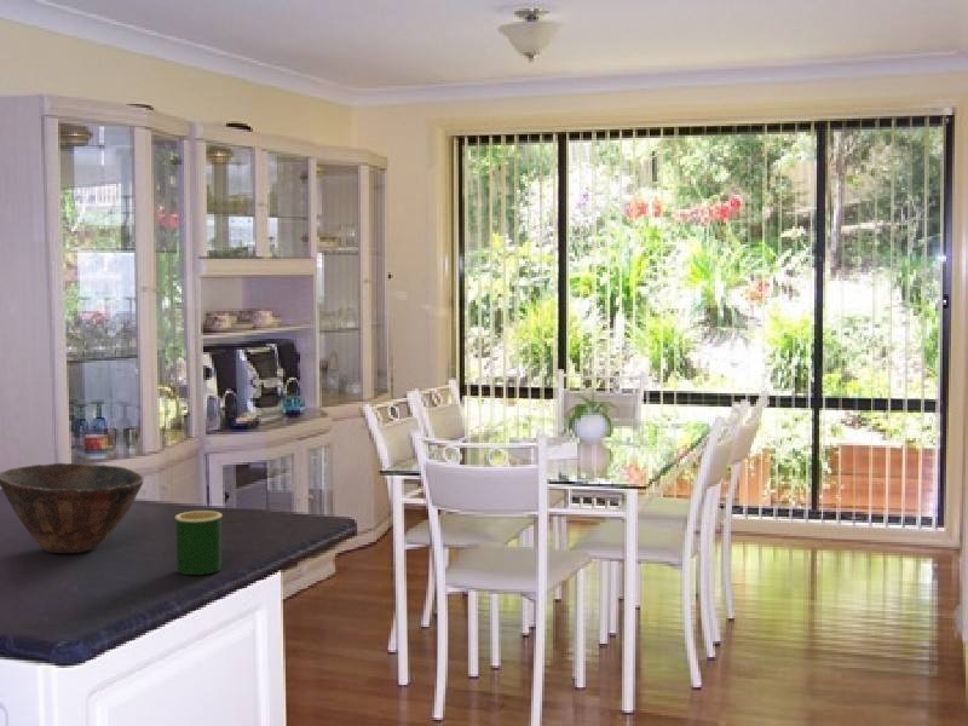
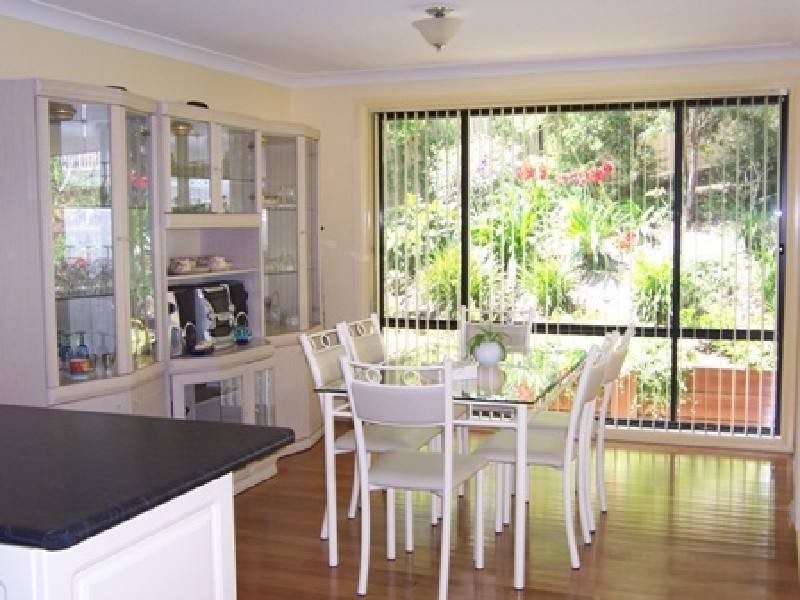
- bowl [0,462,145,554]
- mug [174,509,223,576]
